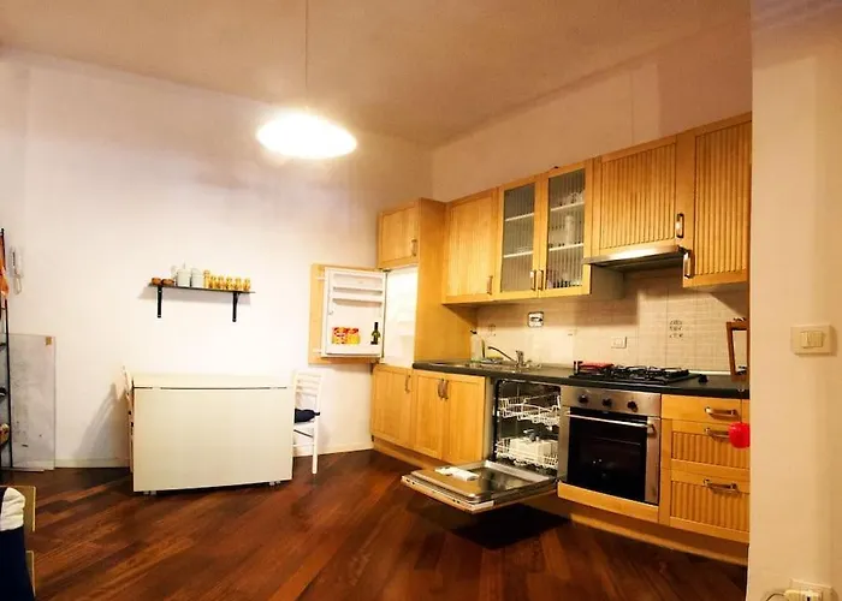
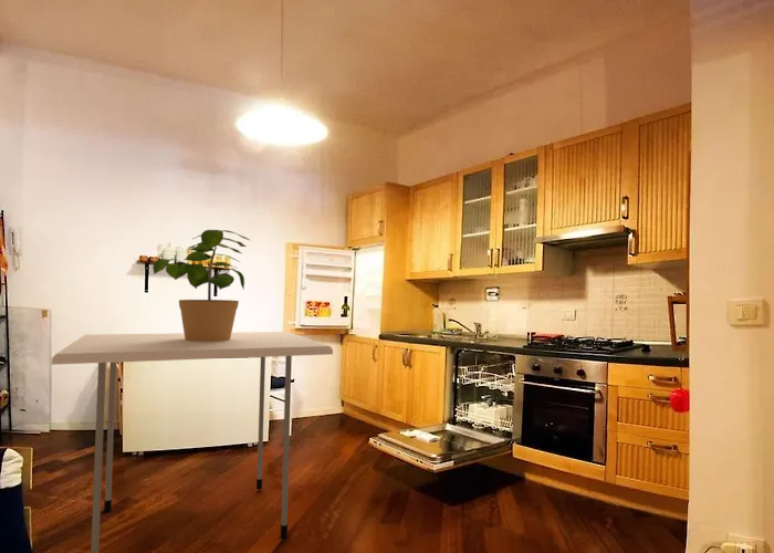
+ potted plant [151,229,252,342]
+ dining table [51,331,334,553]
